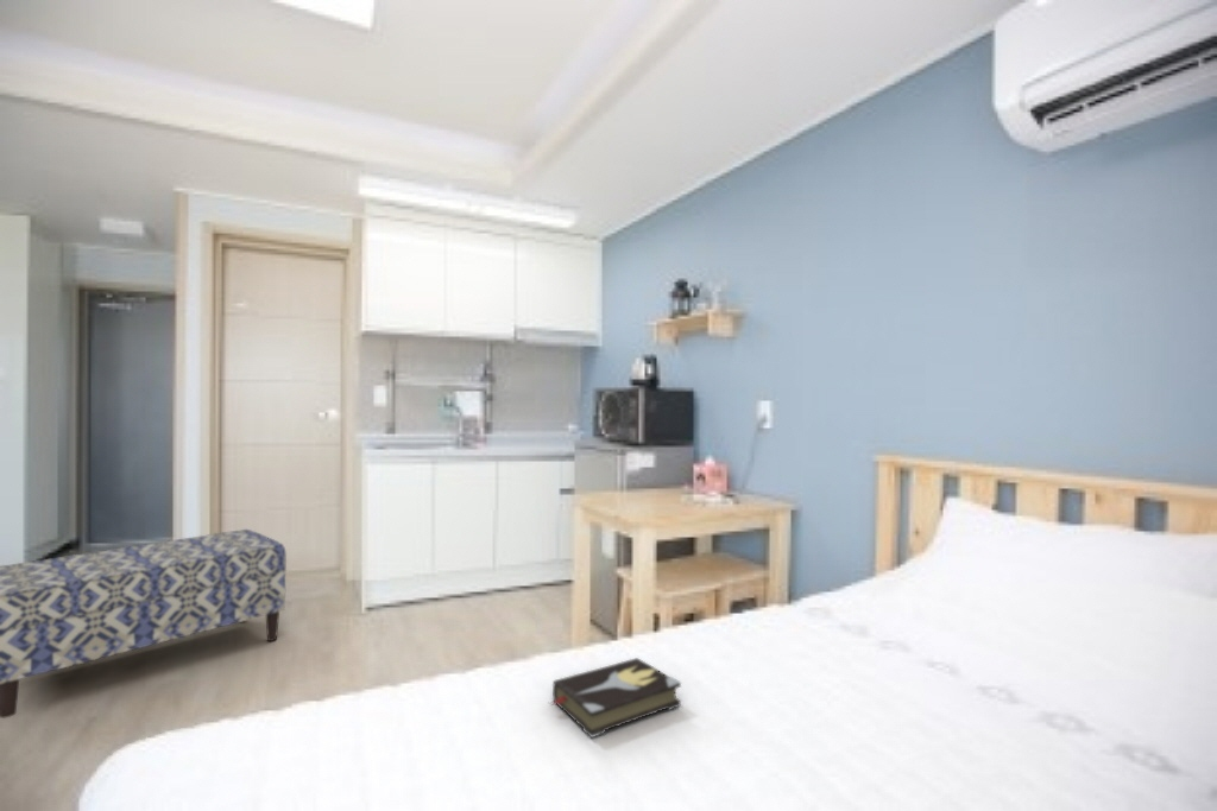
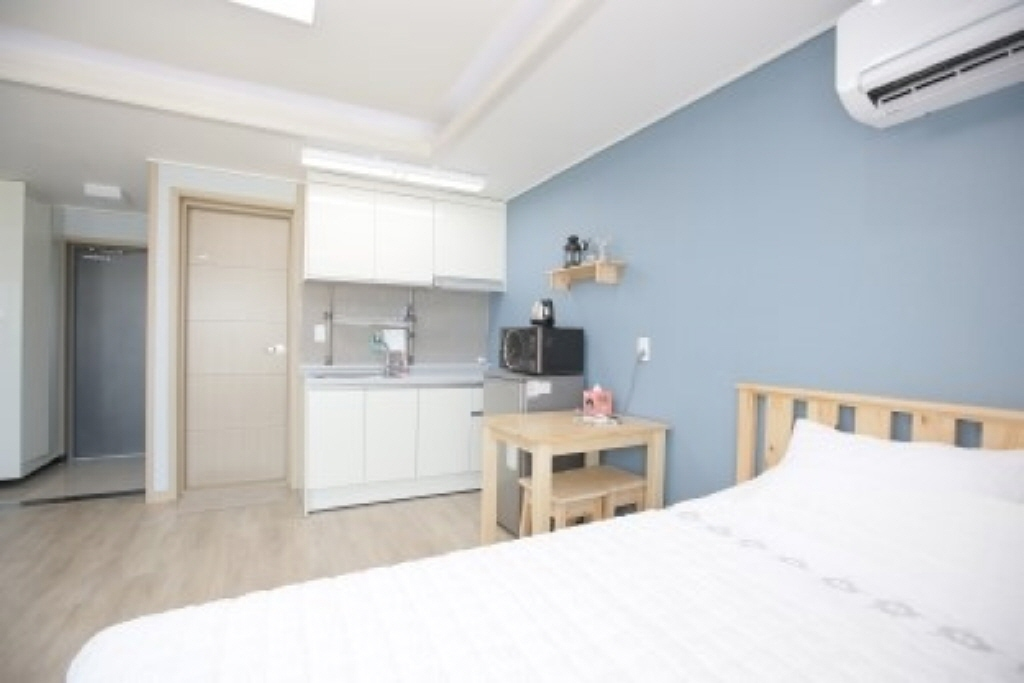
- hardback book [548,657,682,739]
- bench [0,528,288,720]
